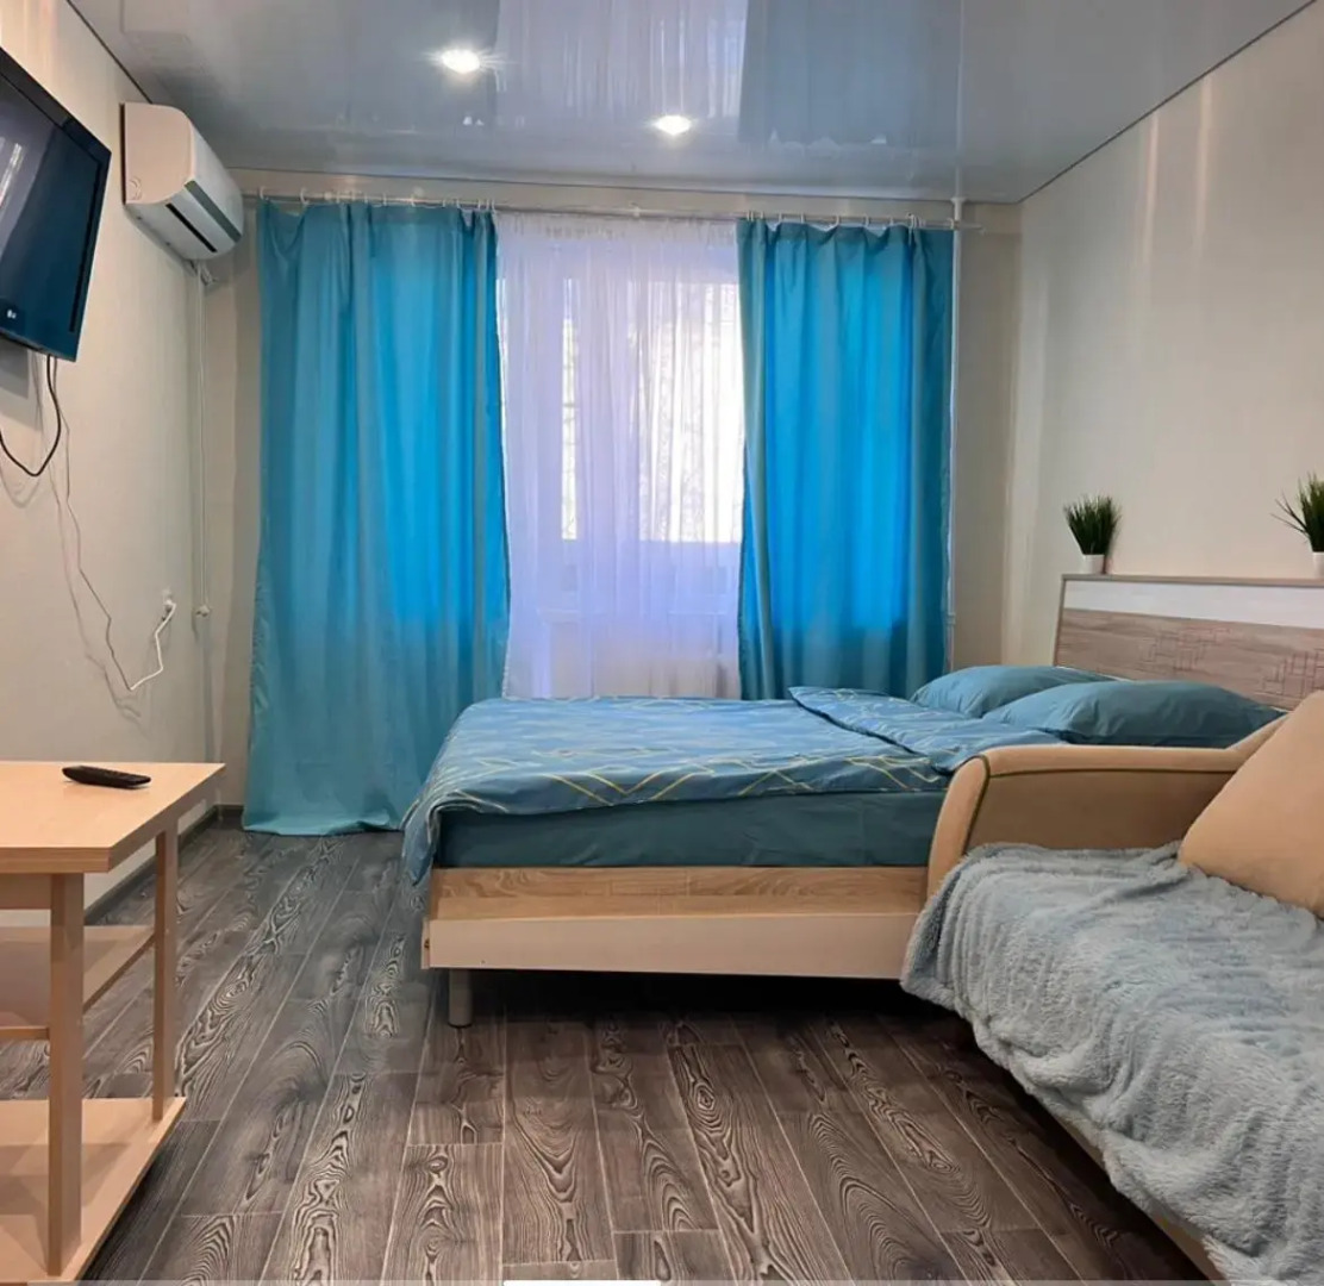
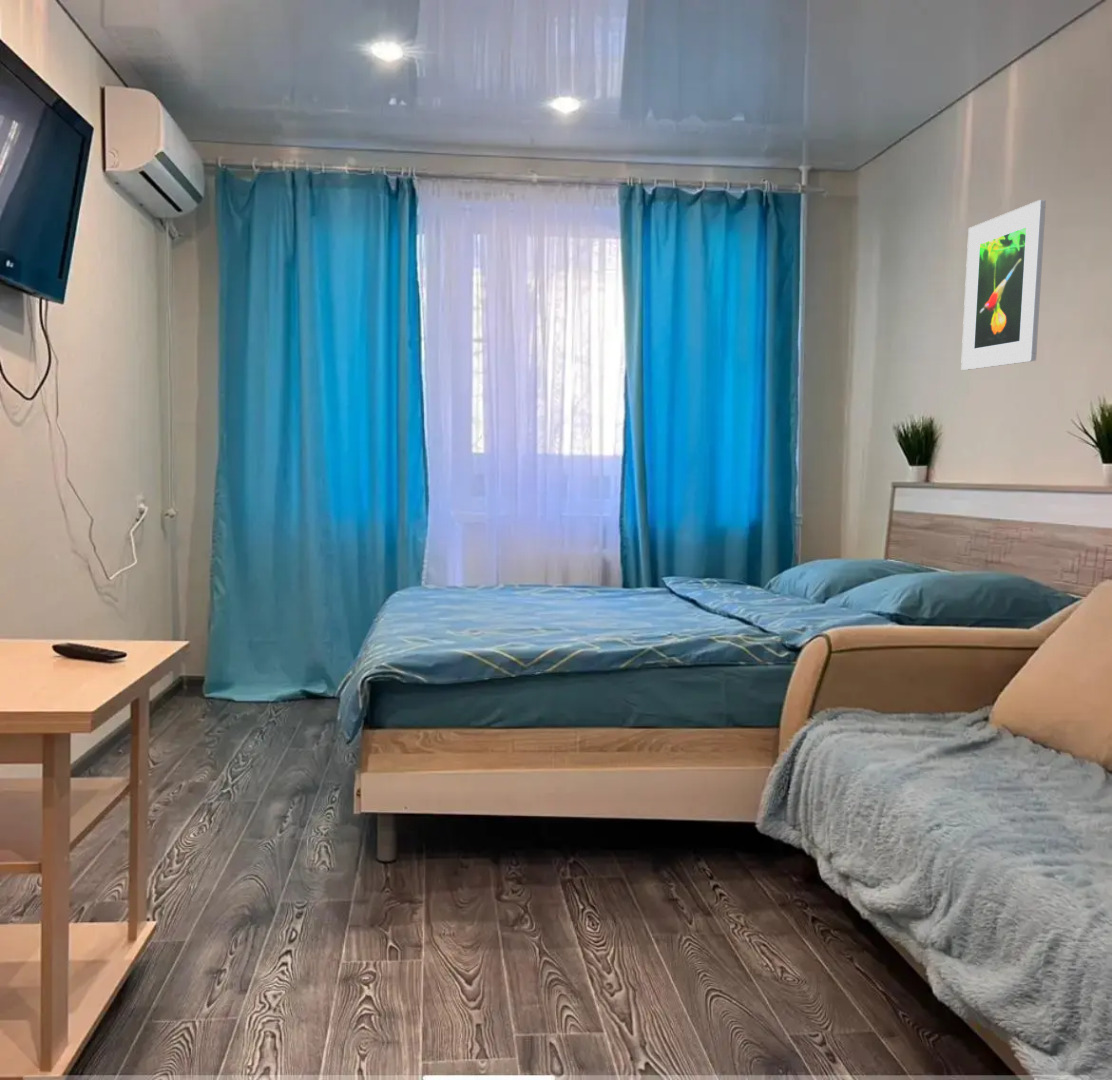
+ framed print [960,199,1047,371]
